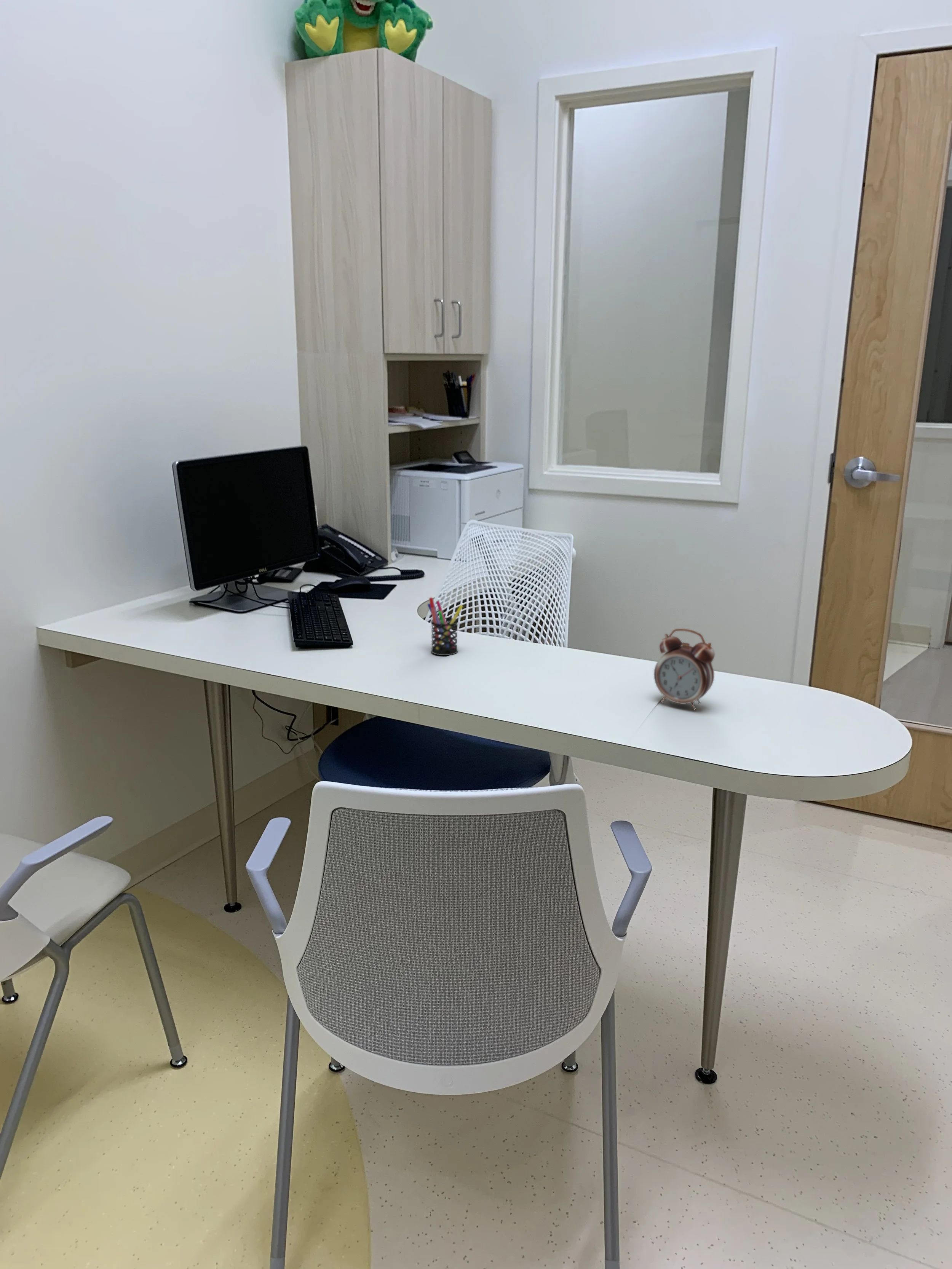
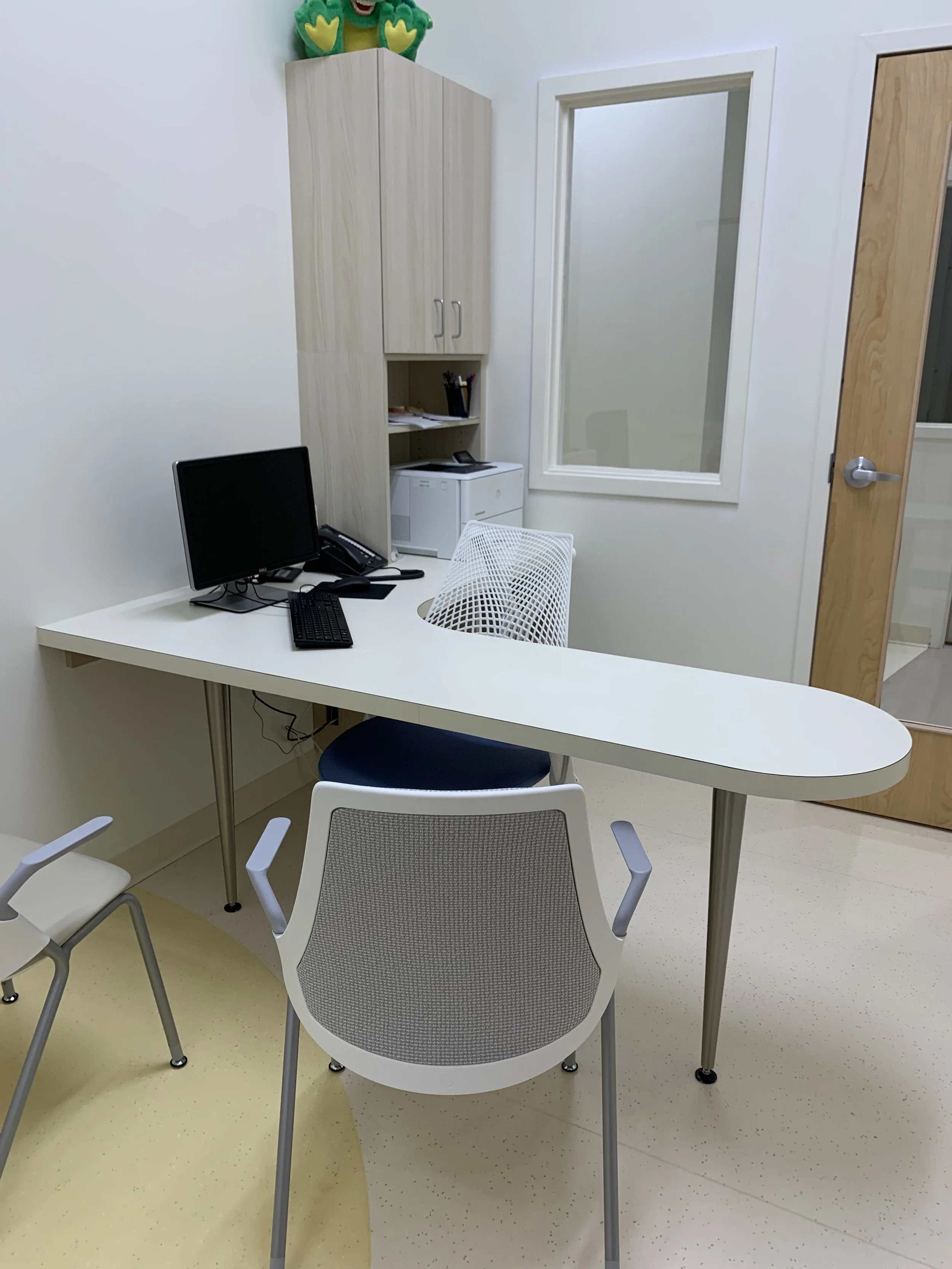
- pen holder [427,597,463,656]
- alarm clock [653,628,715,711]
